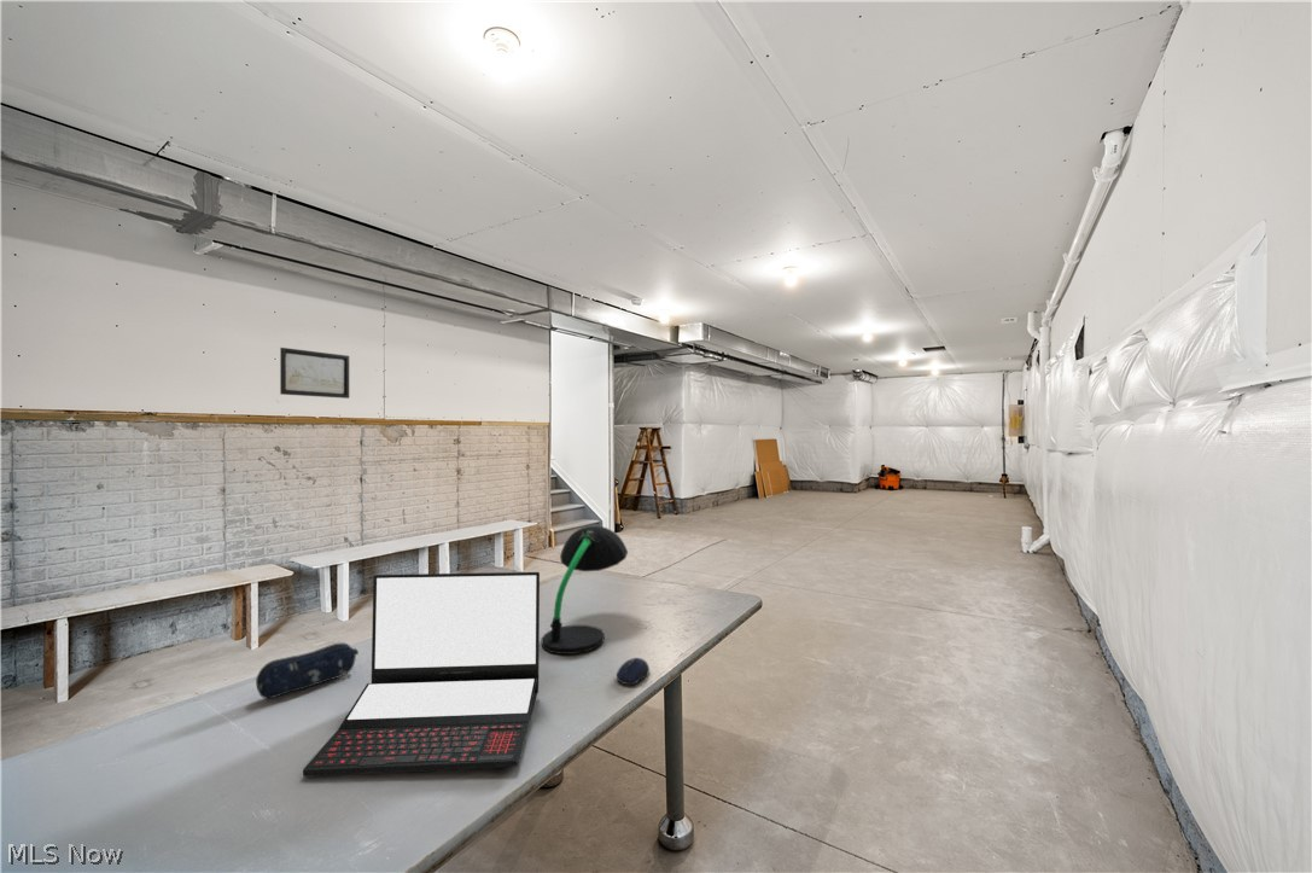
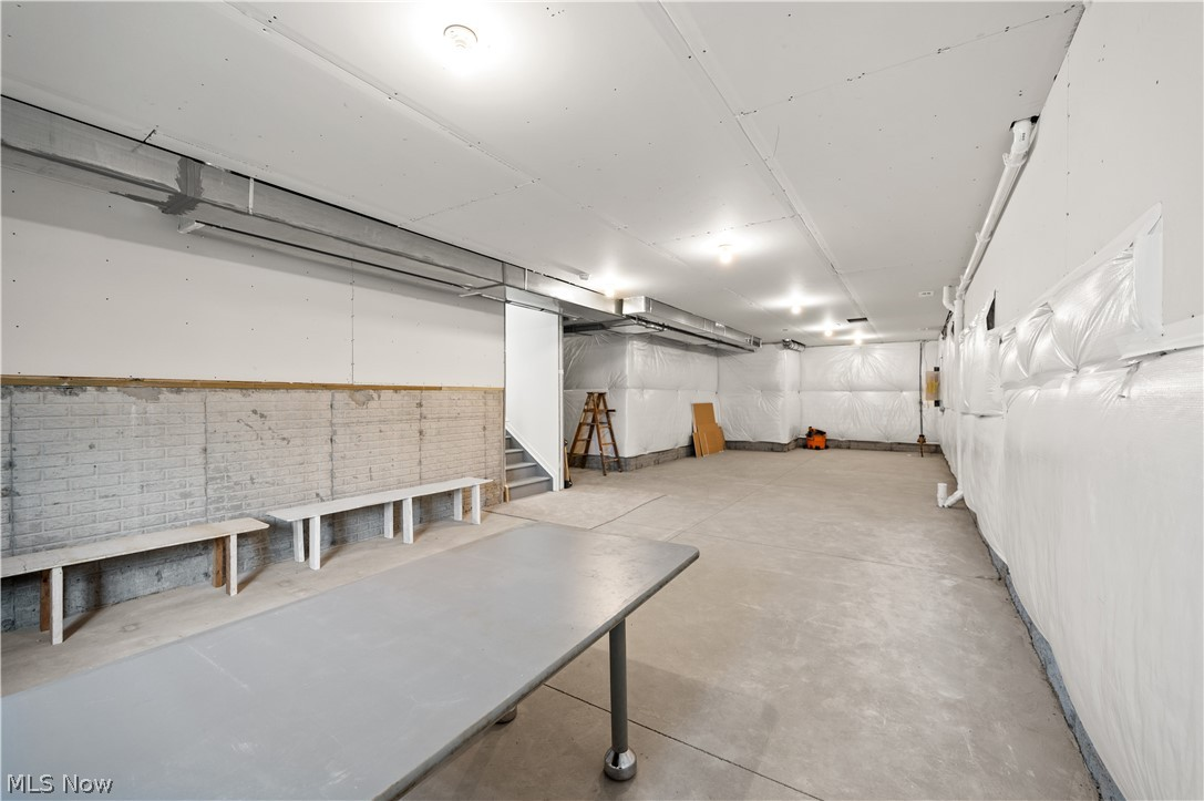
- computer mouse [616,657,651,686]
- pencil case [255,641,360,699]
- wall art [279,347,350,400]
- laptop [302,571,541,778]
- desk lamp [541,524,629,656]
